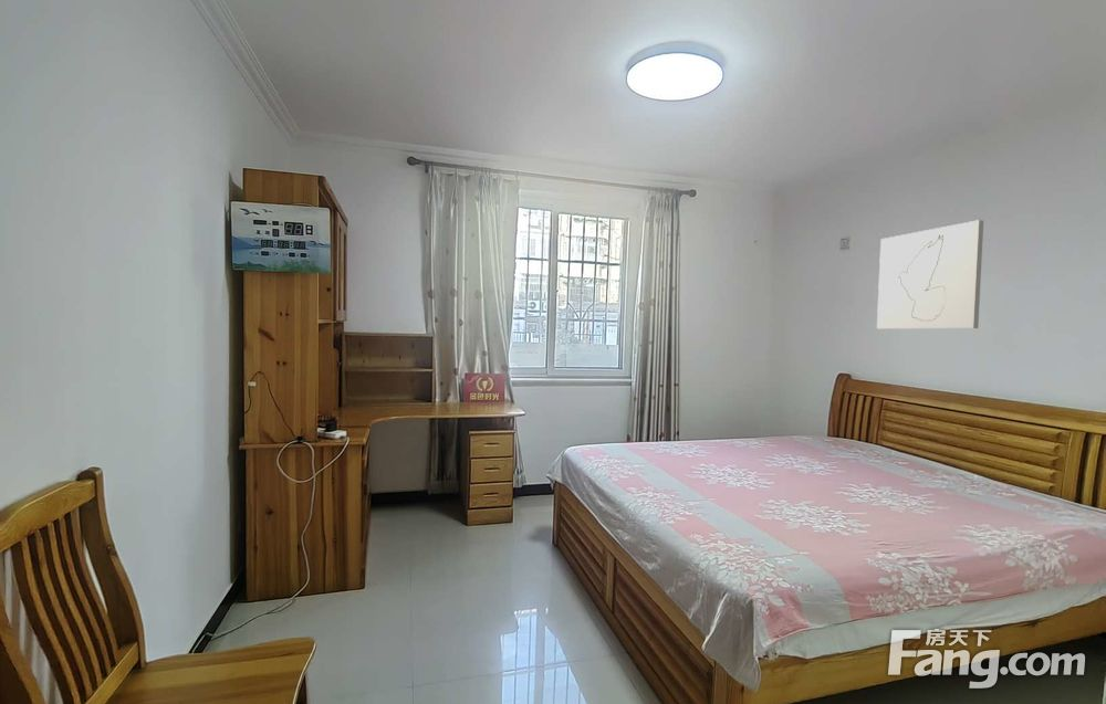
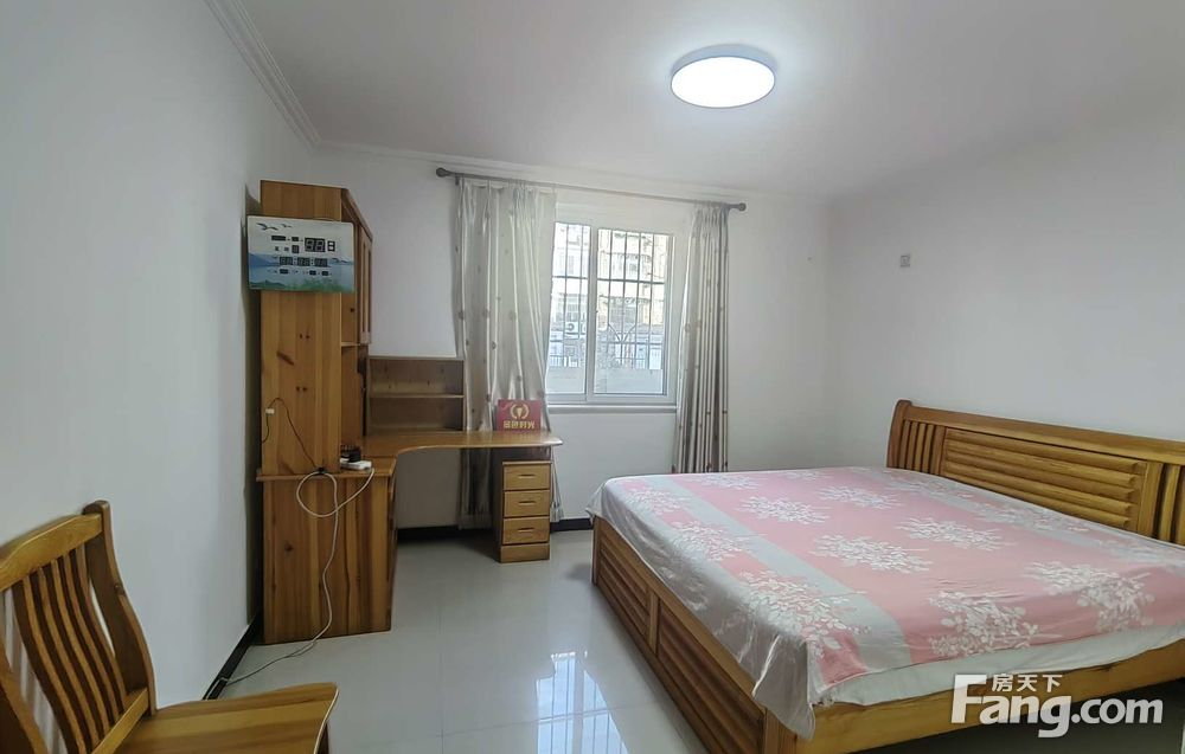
- wall art [876,219,984,329]
